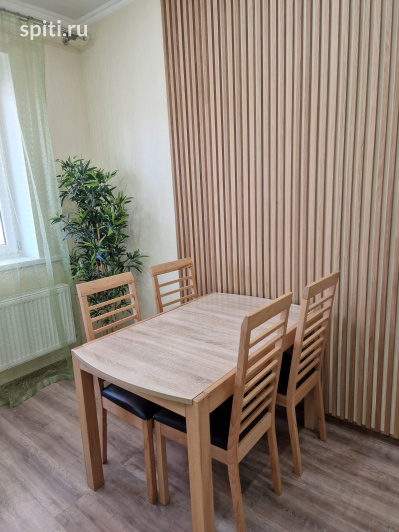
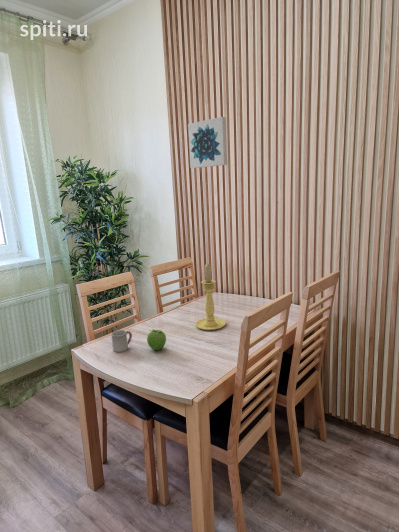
+ cup [110,329,133,353]
+ wall art [187,116,228,169]
+ fruit [146,328,167,351]
+ candle holder [194,263,227,331]
